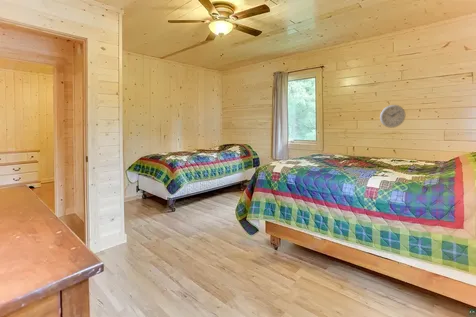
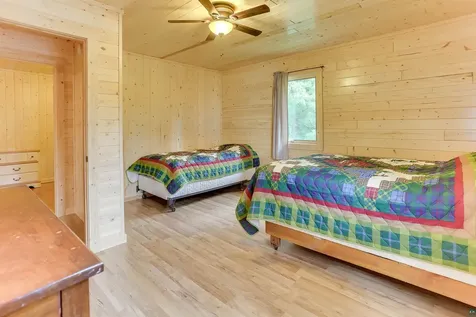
- wall clock [379,104,406,129]
